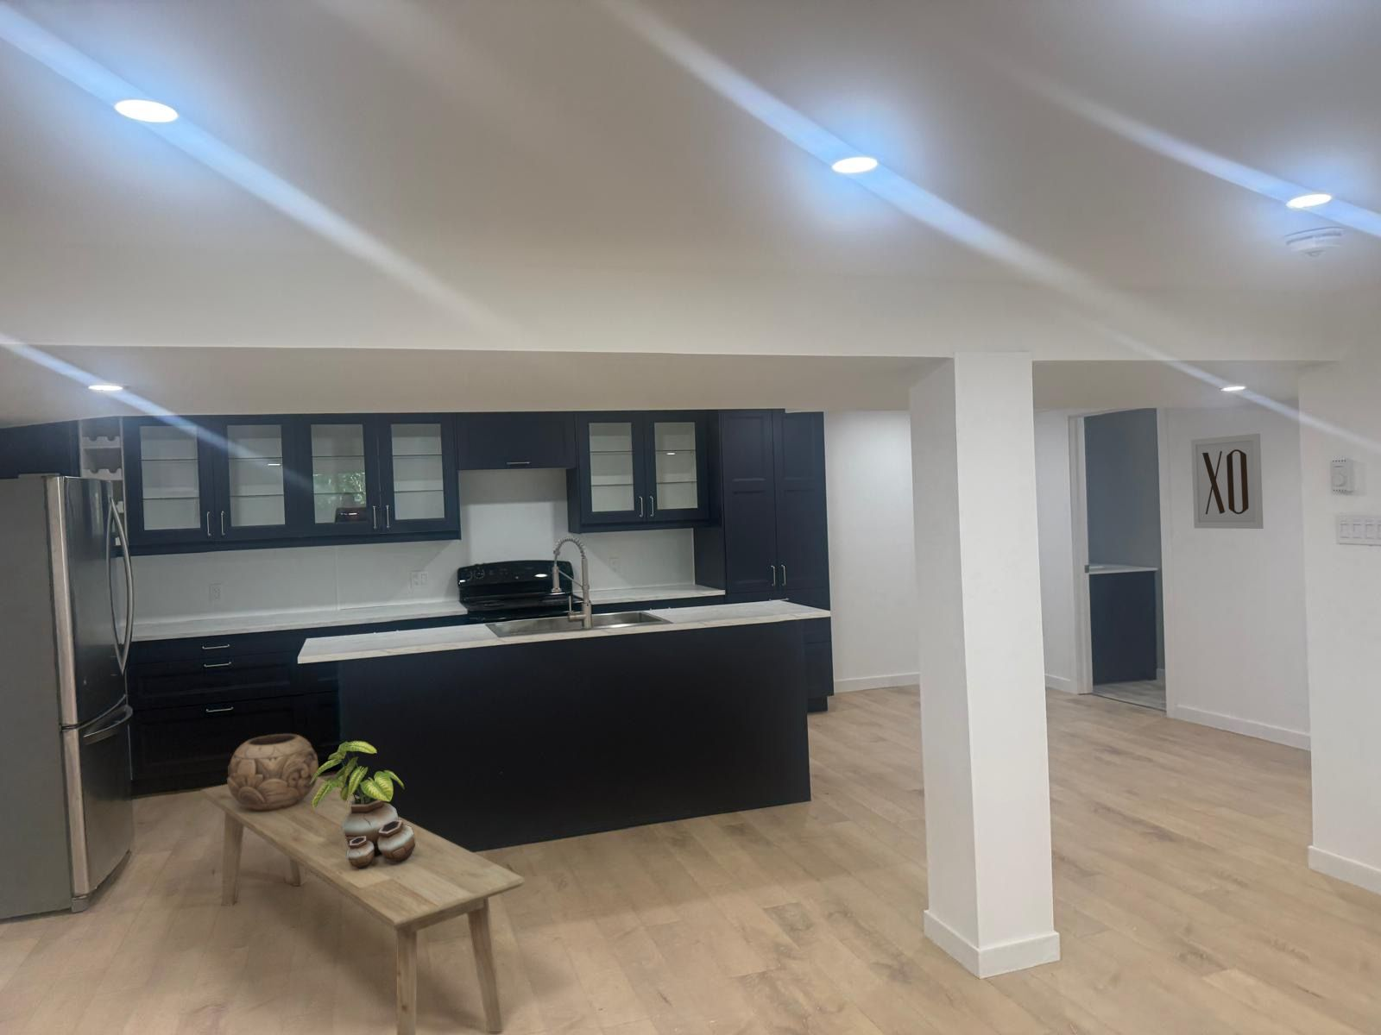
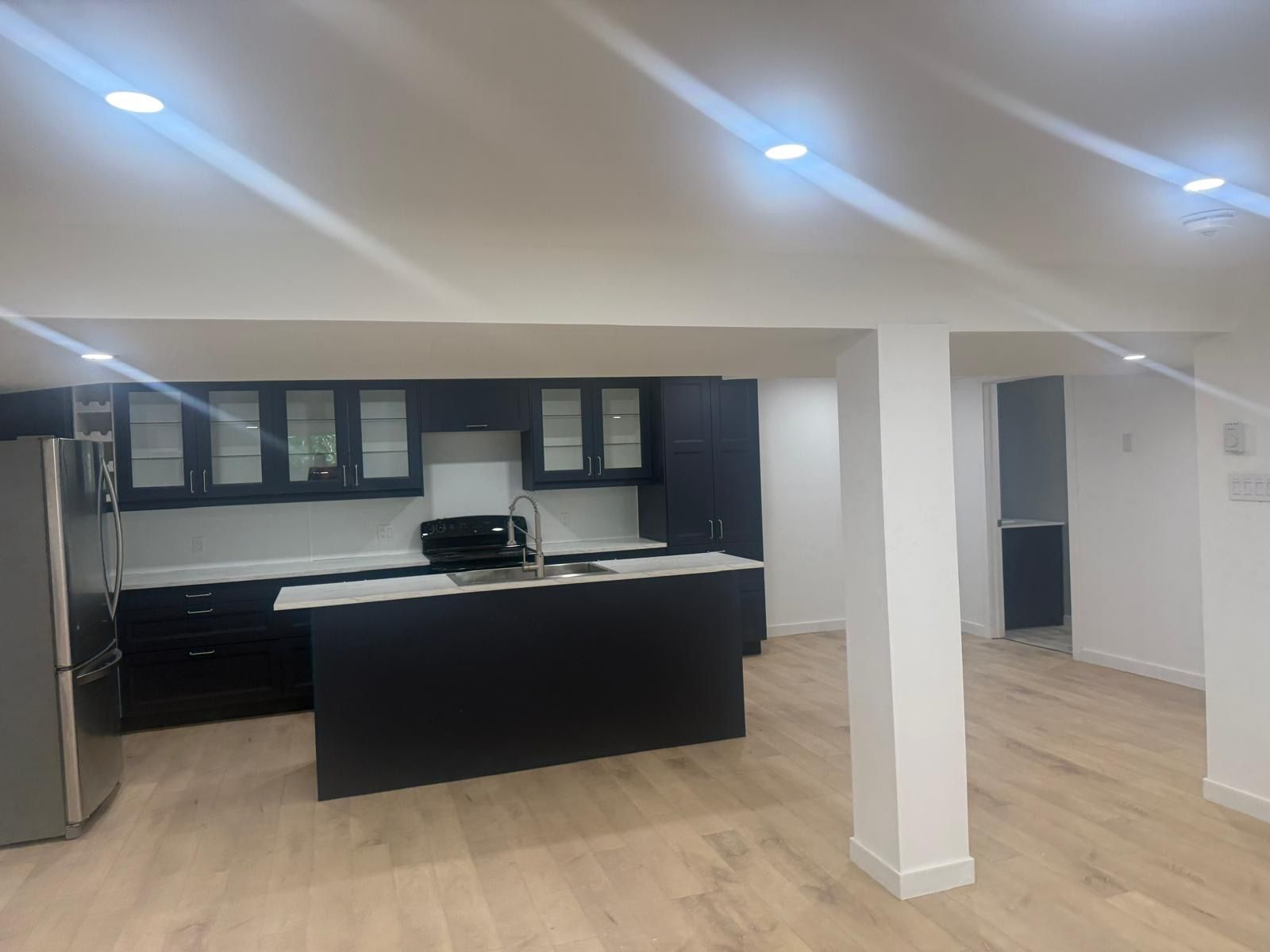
- potted plant [310,740,416,870]
- wall art [1191,433,1265,529]
- bench [199,776,525,1035]
- decorative bowl [226,733,320,812]
